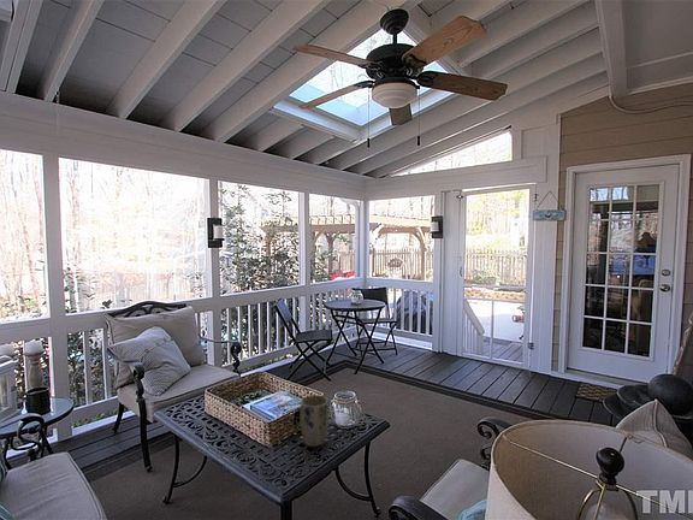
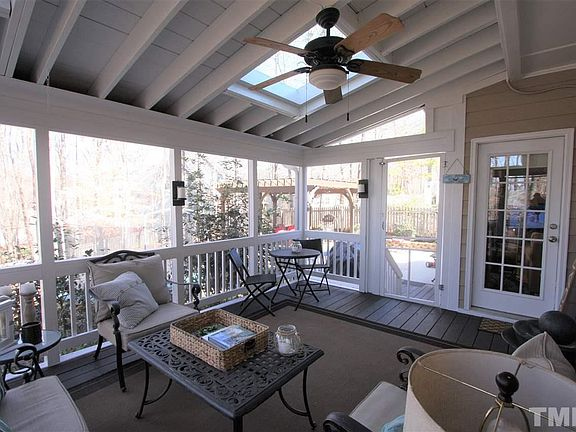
- plant pot [300,394,330,448]
